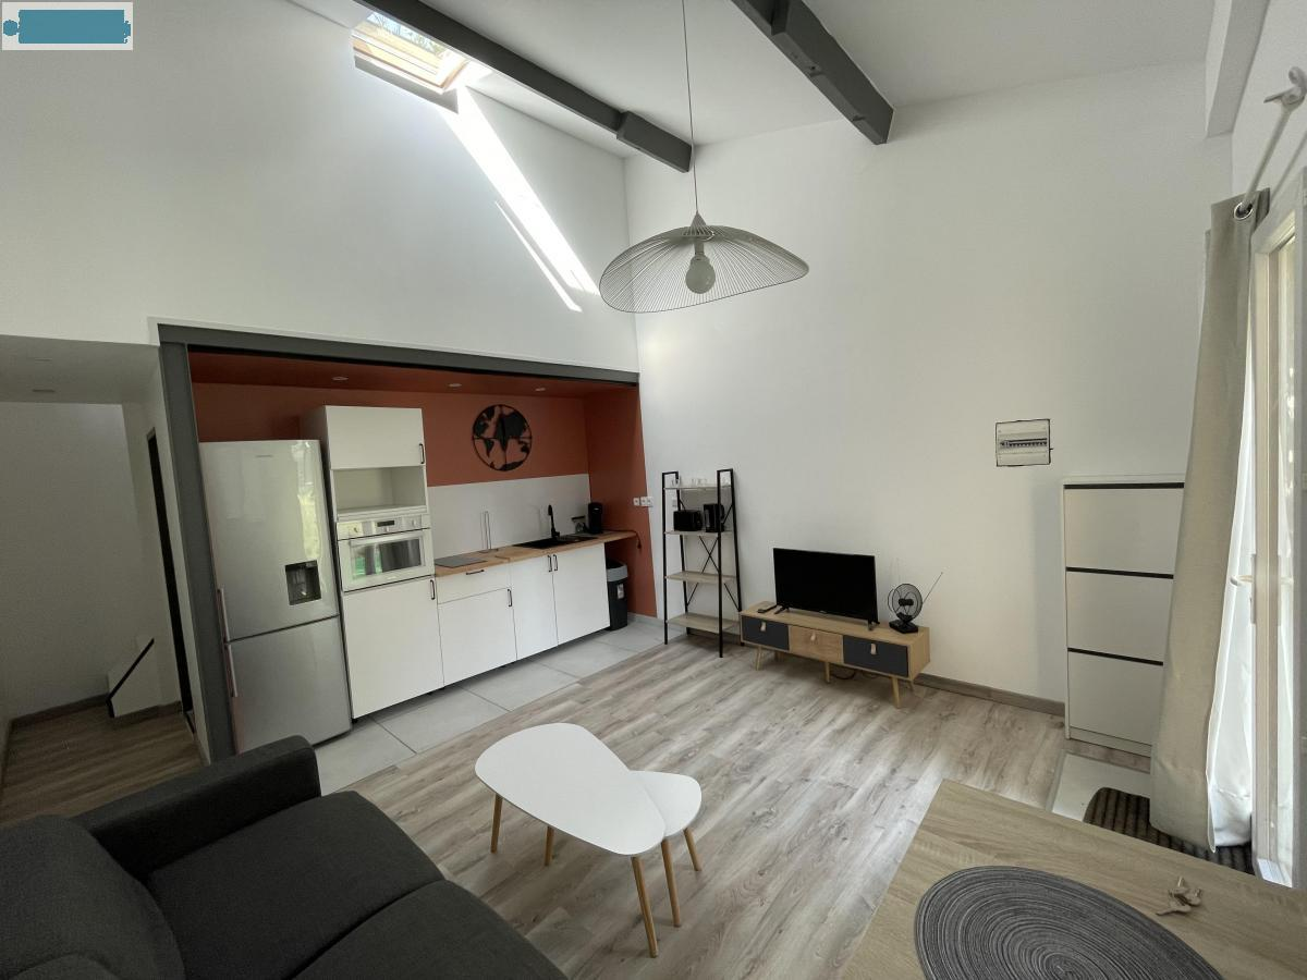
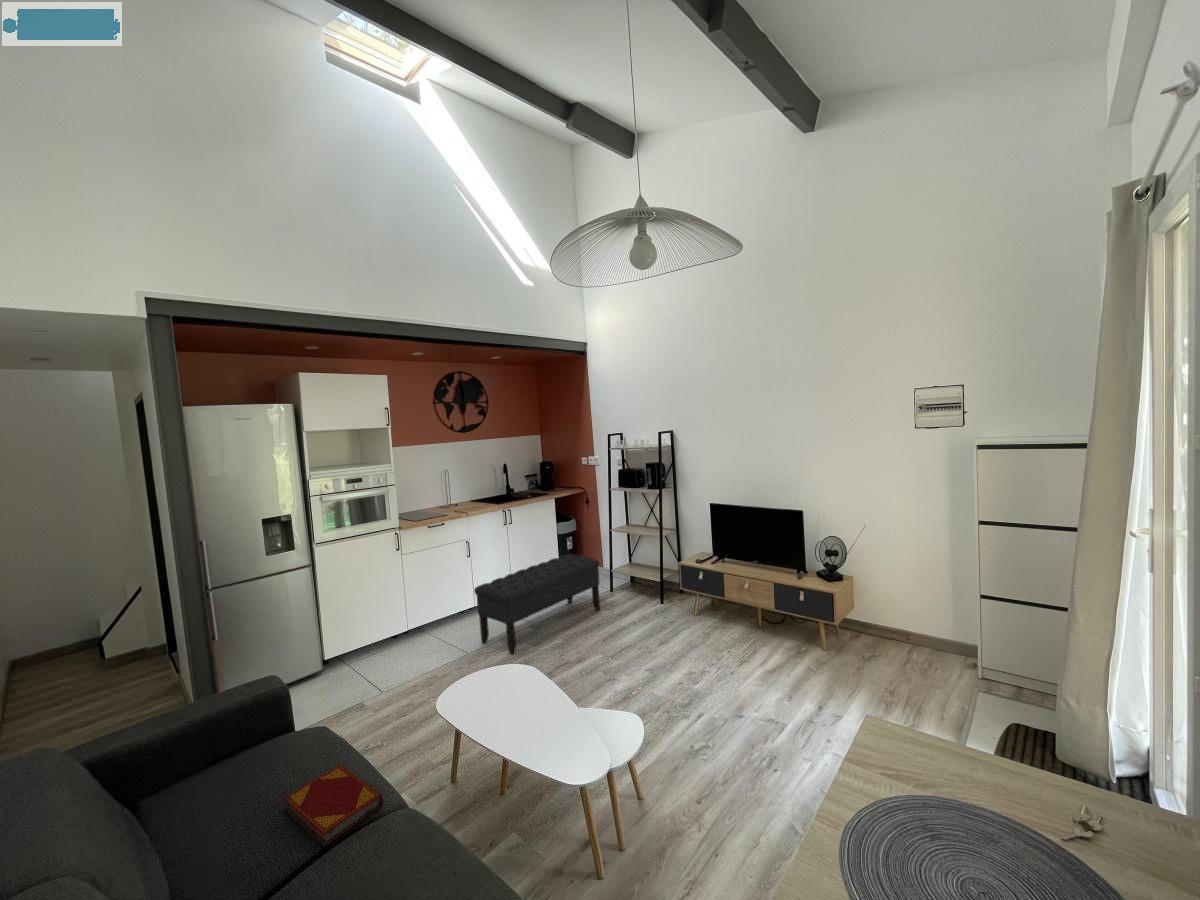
+ bench [473,553,601,655]
+ hardback book [282,764,384,847]
